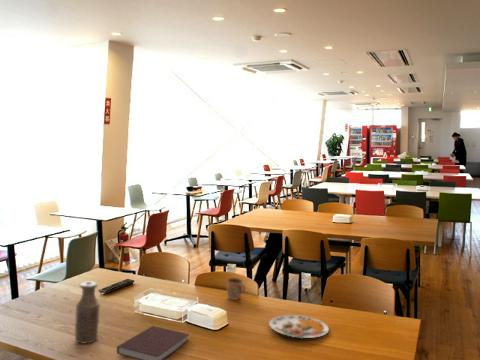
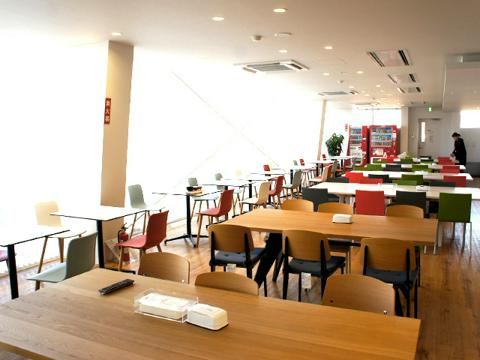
- notebook [116,325,191,360]
- plate [268,314,330,339]
- mug [226,277,246,301]
- bottle [74,281,101,345]
